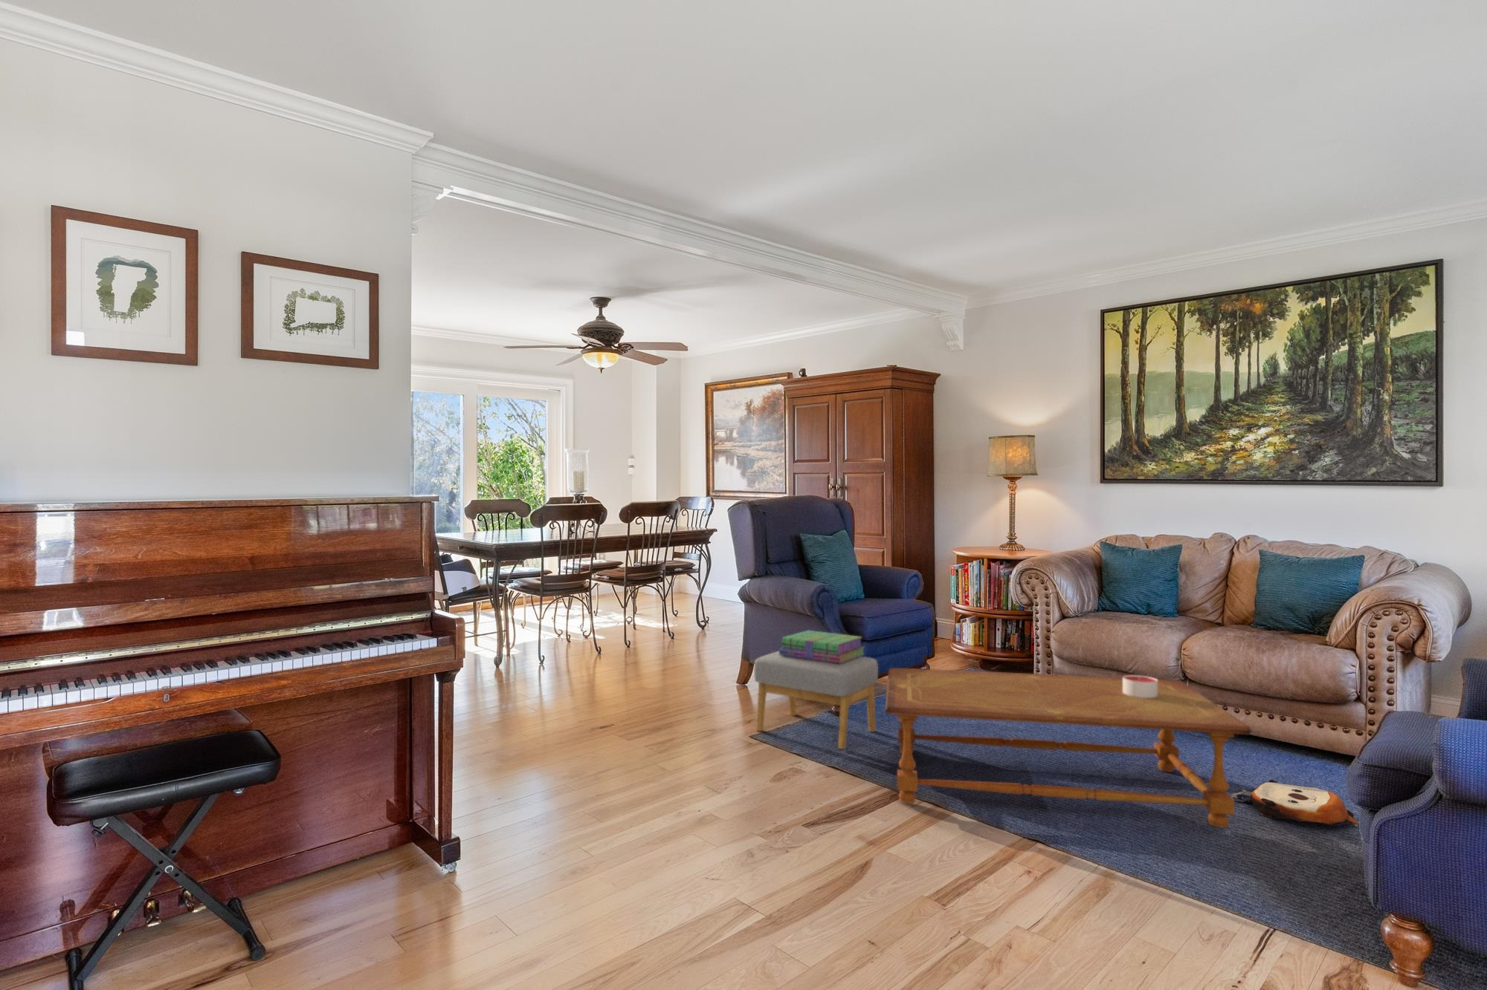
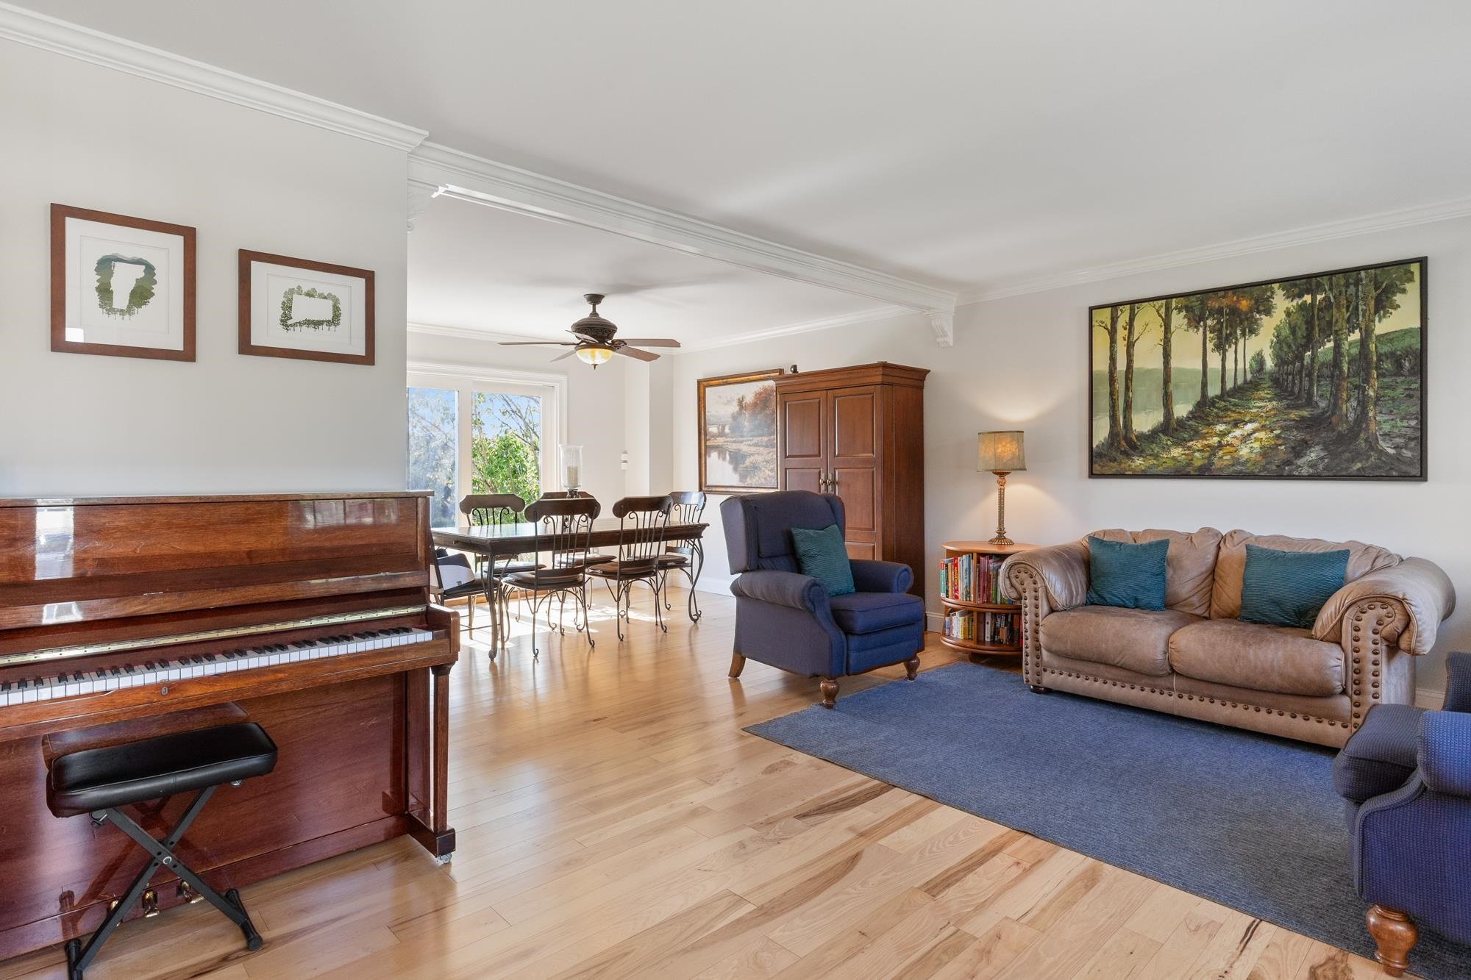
- footstool [753,651,879,749]
- candle [1122,674,1158,698]
- stack of books [778,630,866,664]
- coffee table [884,667,1253,828]
- plush toy [1231,779,1360,828]
